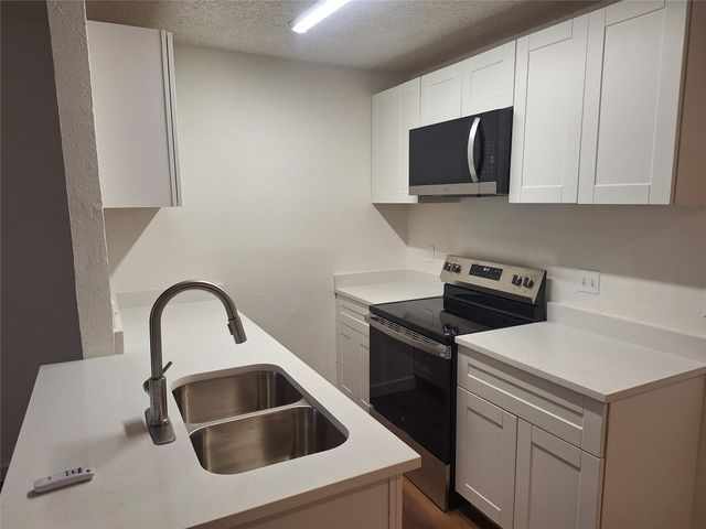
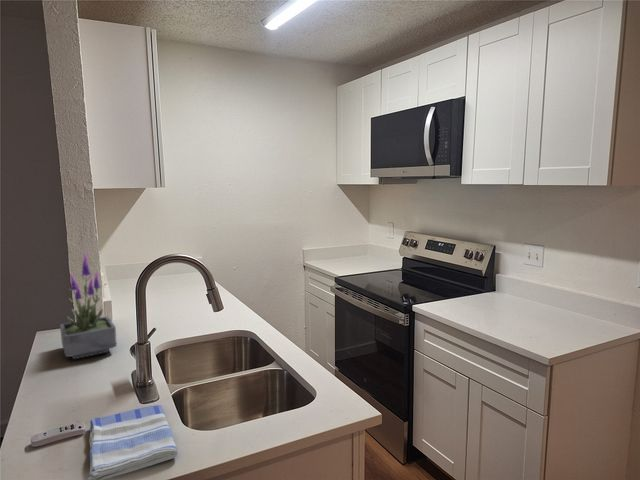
+ dish towel [87,404,179,480]
+ potted plant [59,250,118,360]
